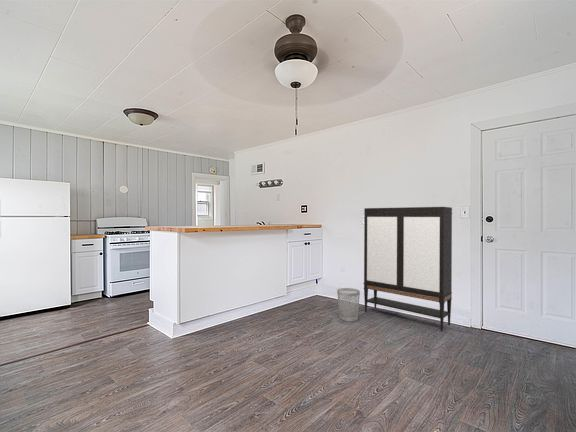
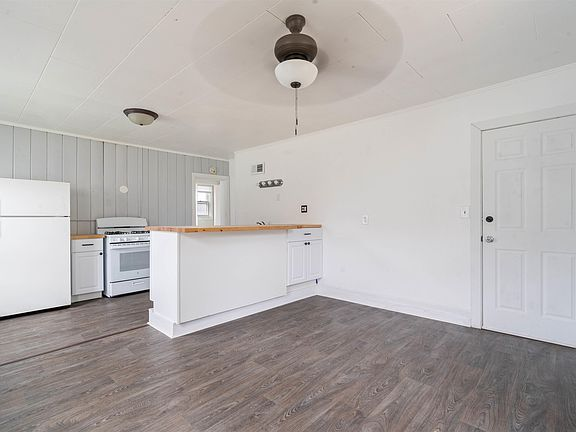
- storage cabinet [362,206,453,332]
- wastebasket [336,287,361,322]
